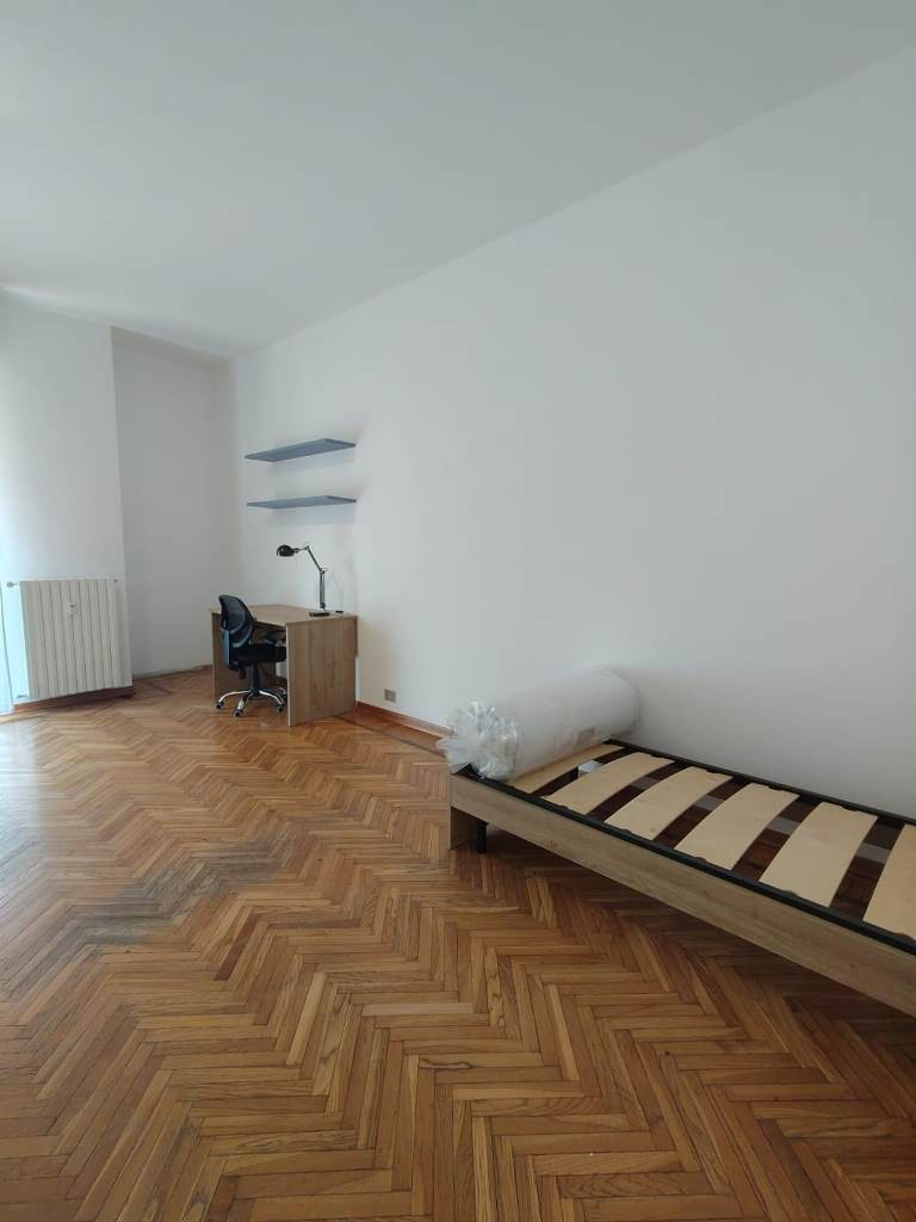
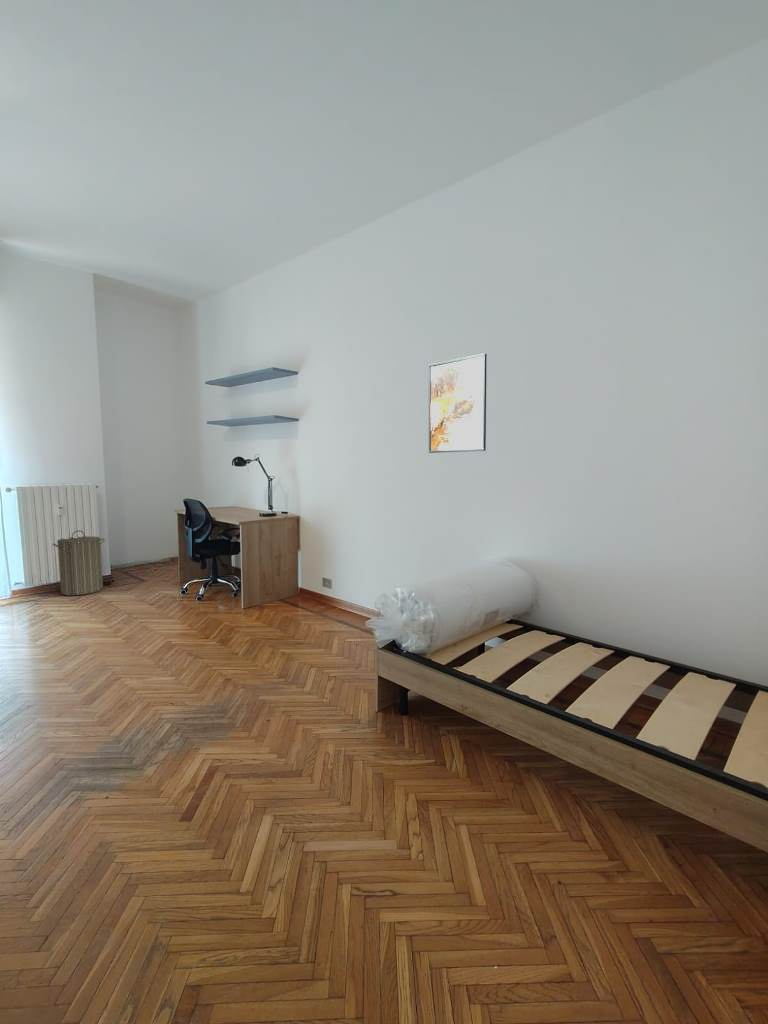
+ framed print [428,352,488,454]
+ laundry hamper [52,529,105,596]
